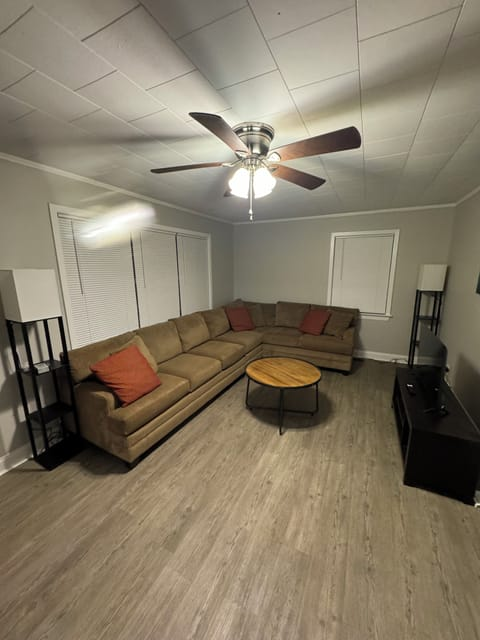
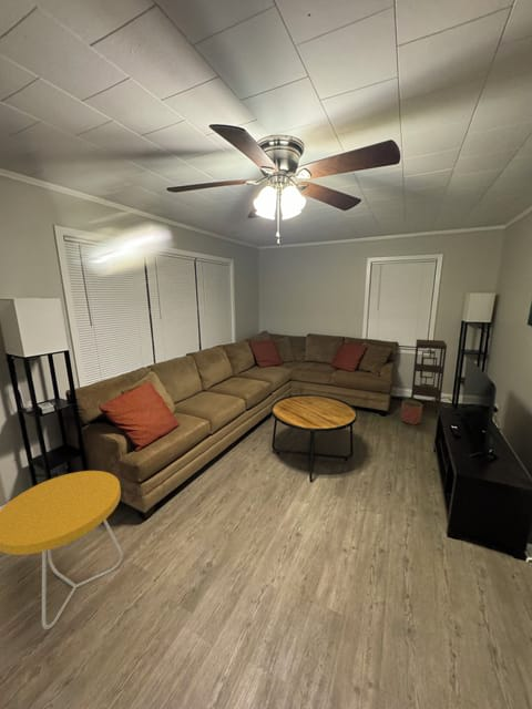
+ side table [0,470,124,630]
+ planter [400,400,423,425]
+ shelving unit [410,338,448,413]
